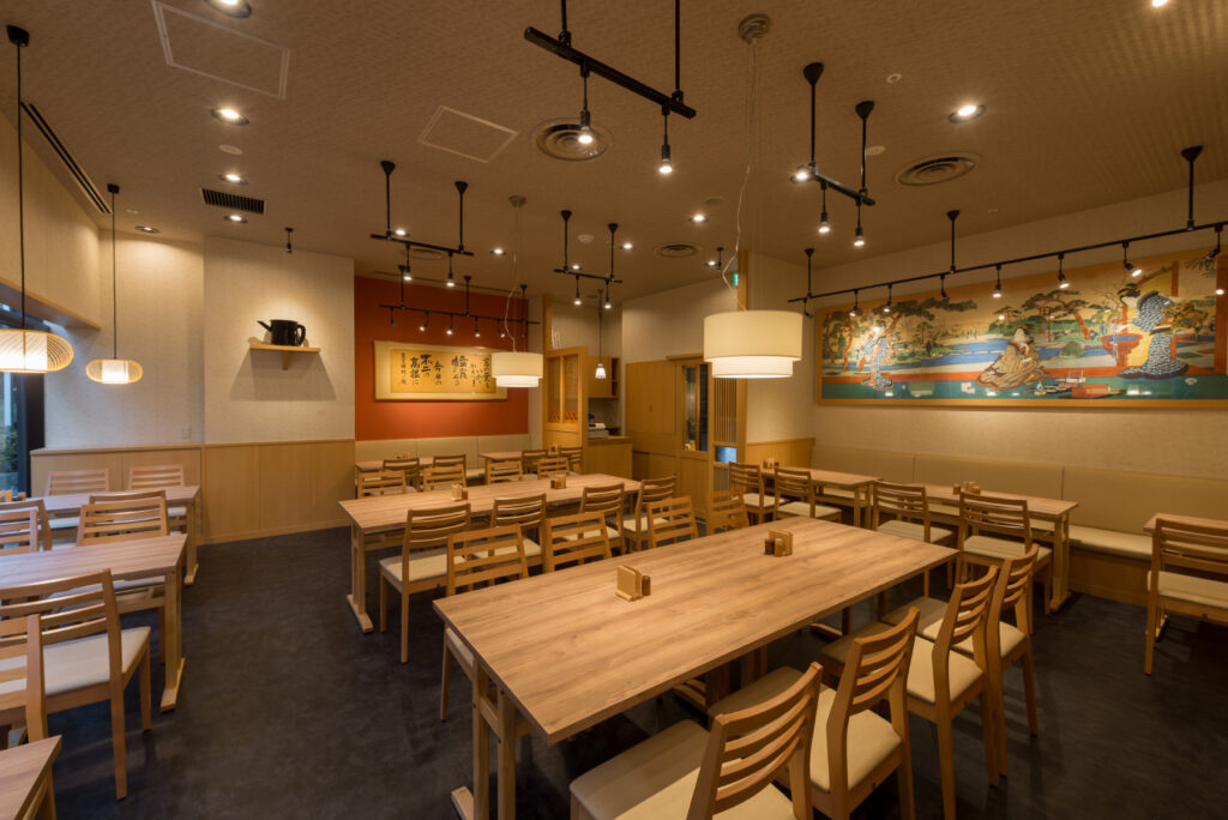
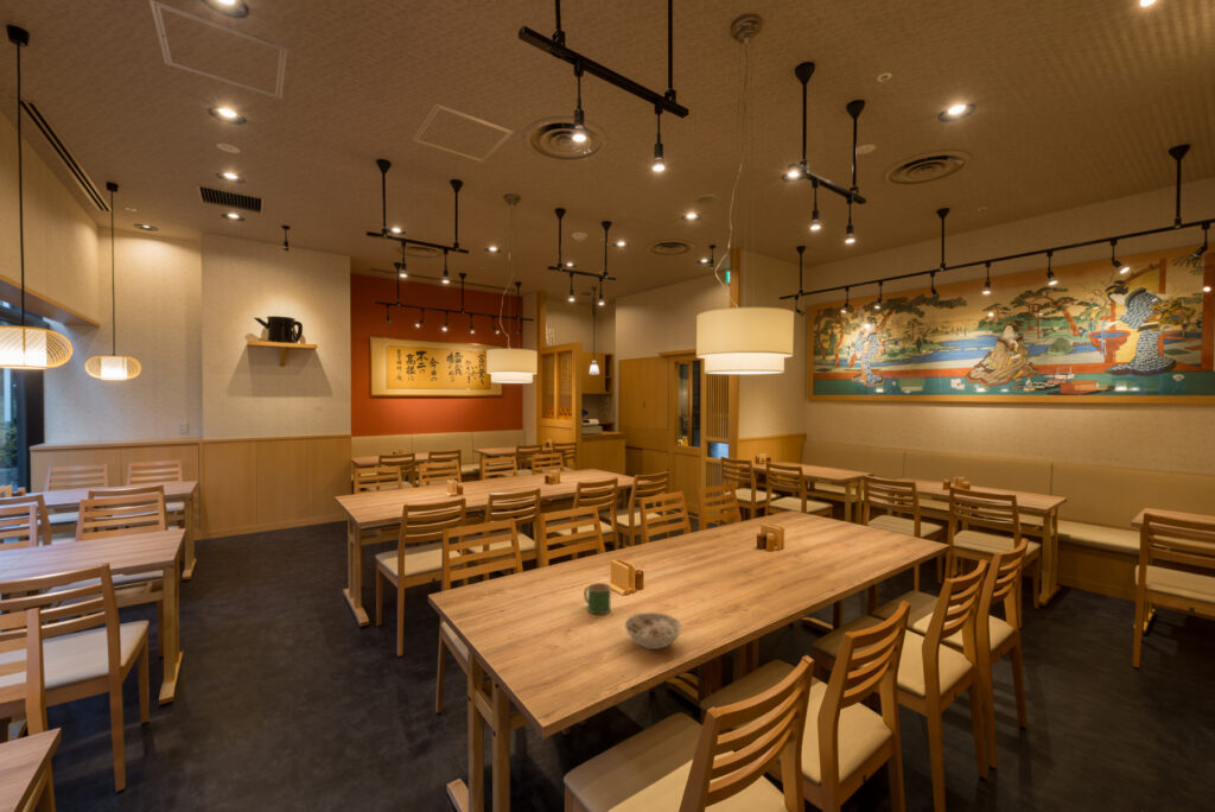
+ bowl [624,611,683,651]
+ mug [583,582,612,616]
